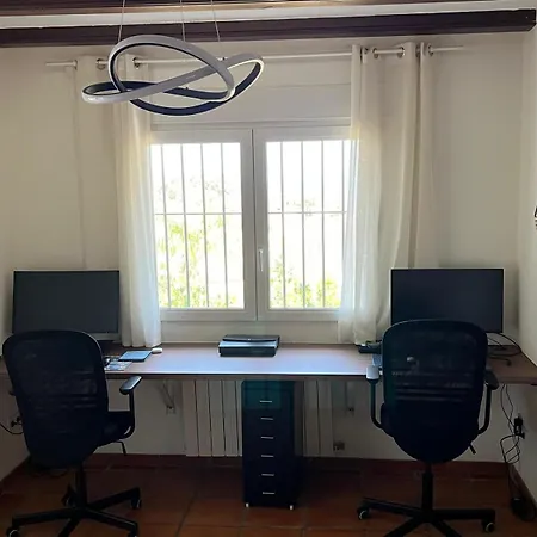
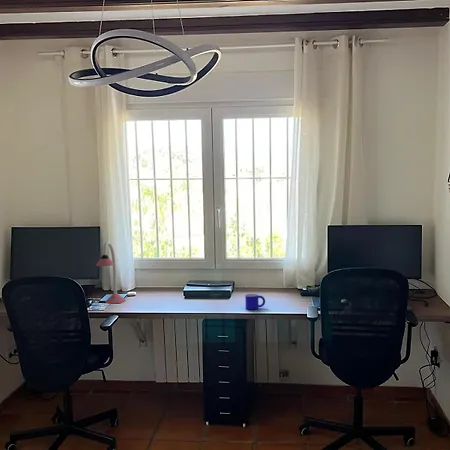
+ desk lamp [95,240,127,305]
+ mug [244,293,266,311]
